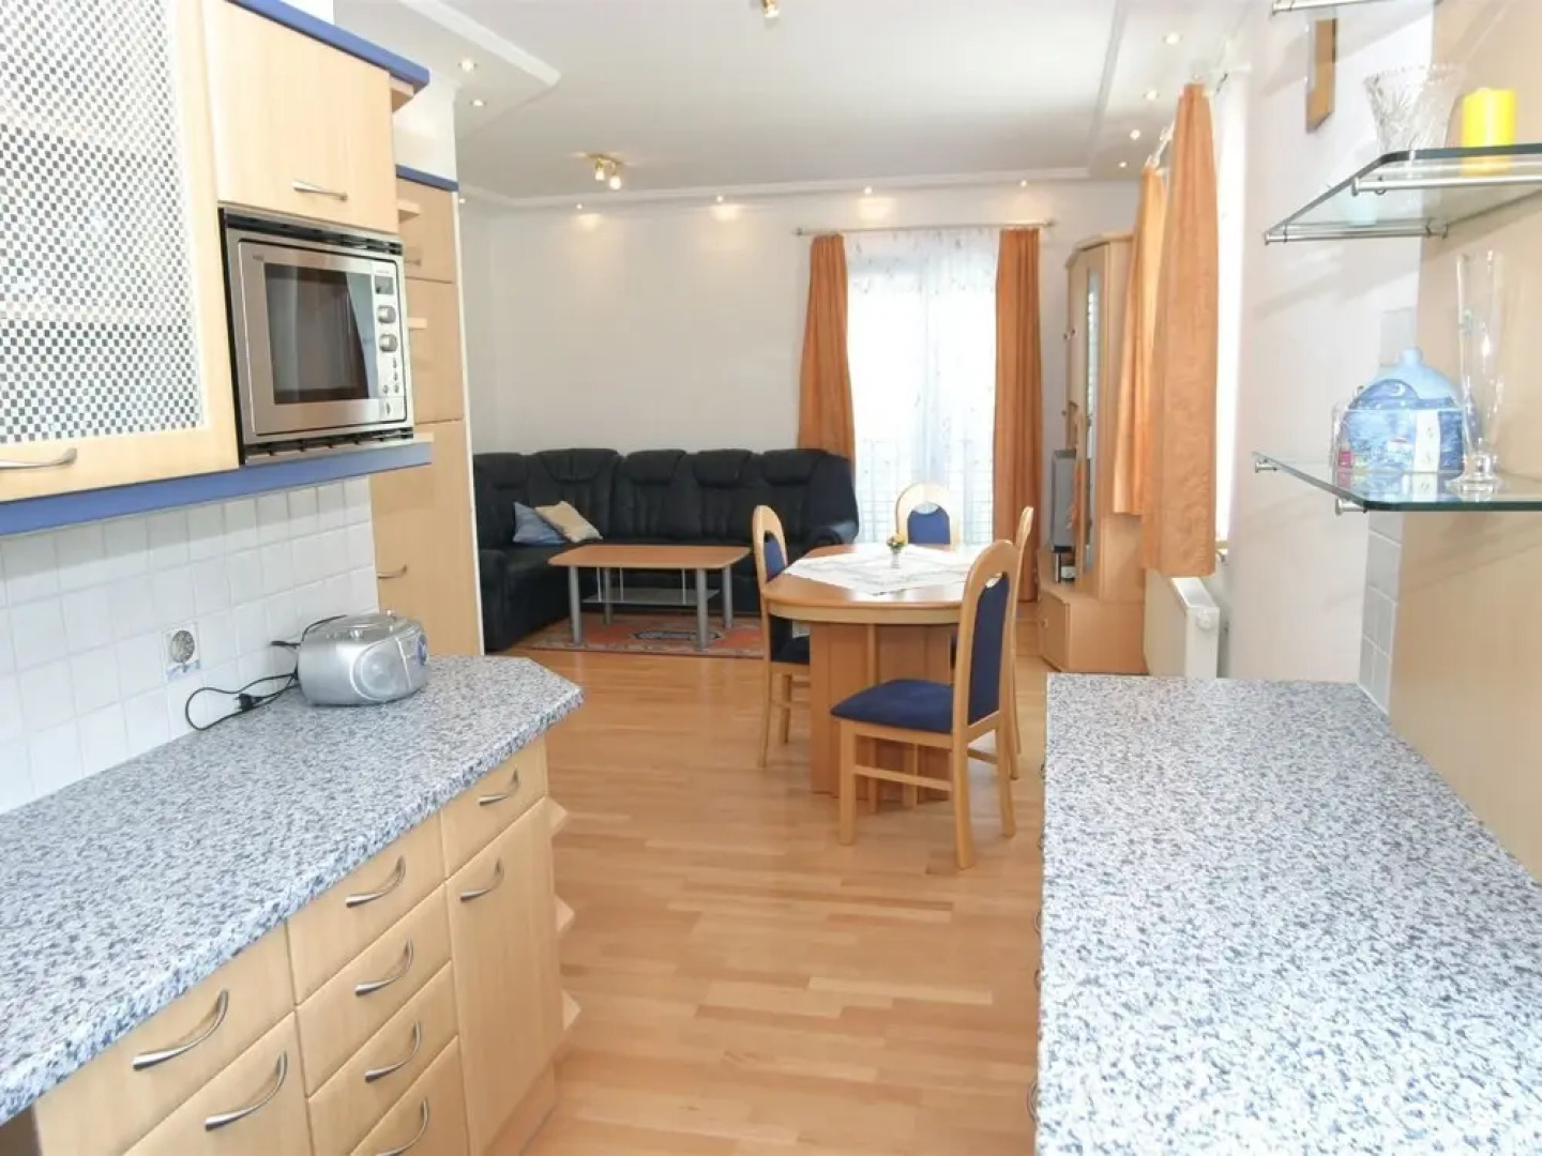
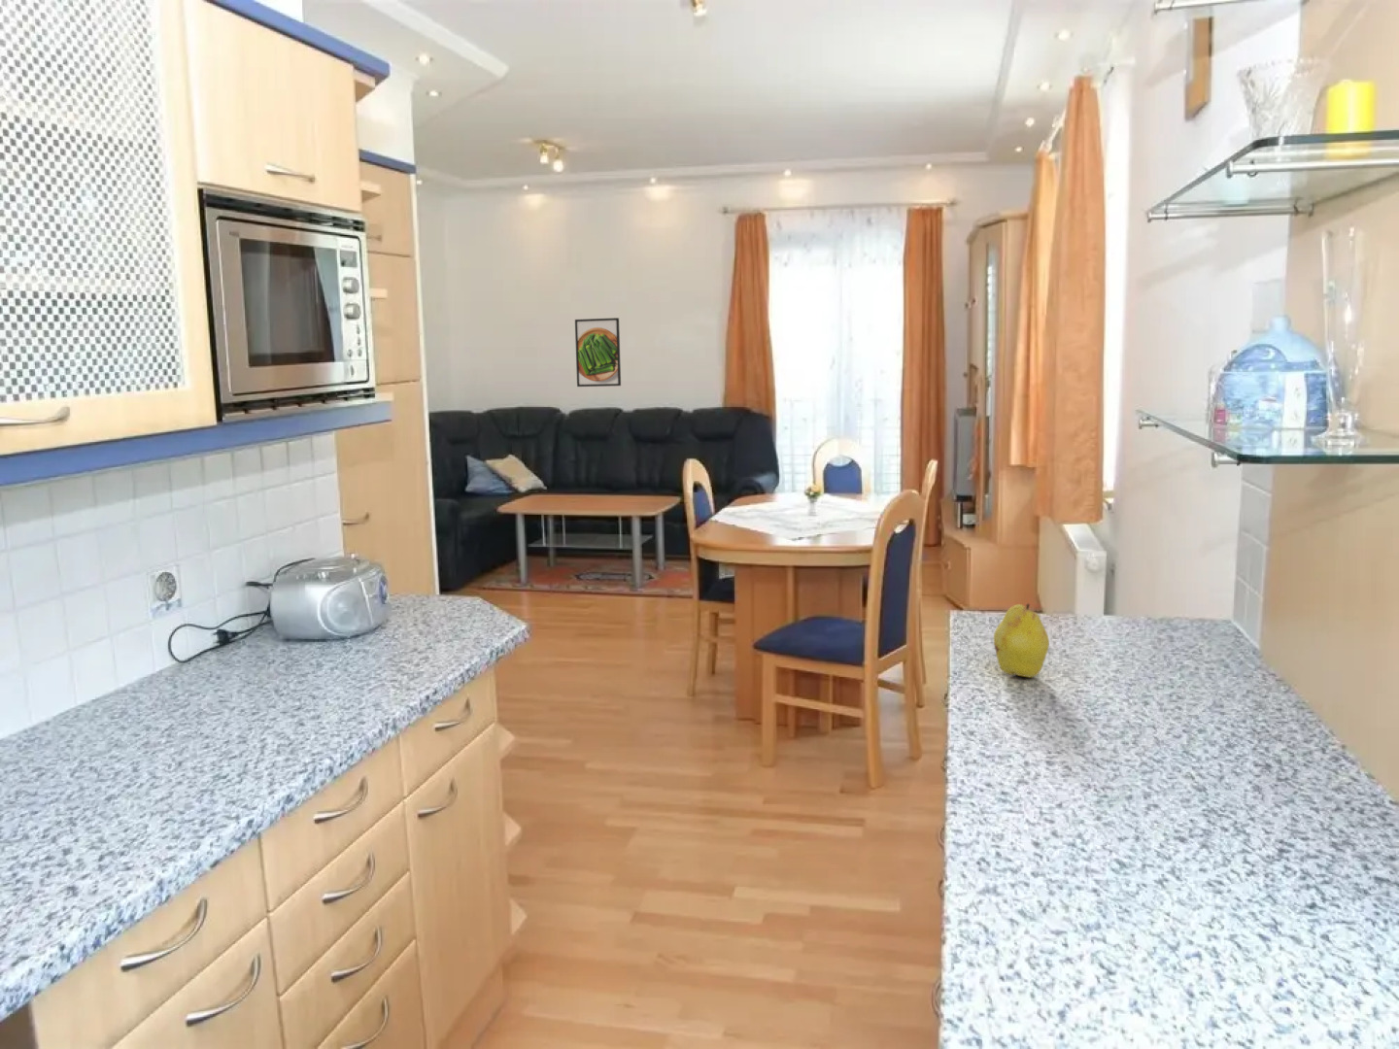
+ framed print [574,316,621,388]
+ fruit [993,603,1050,678]
